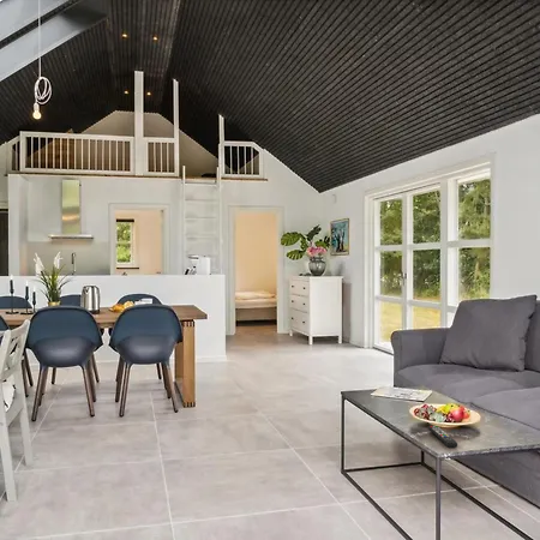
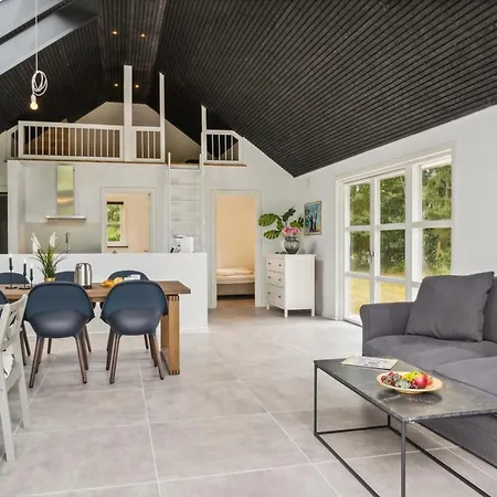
- remote control [427,425,458,449]
